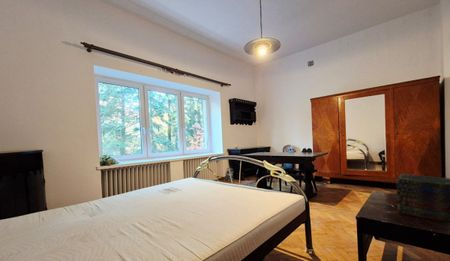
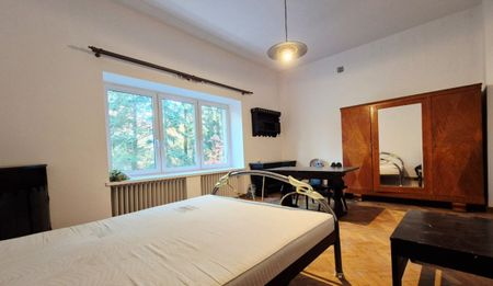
- book stack [395,173,450,223]
